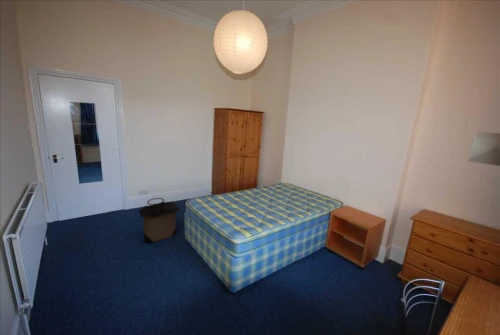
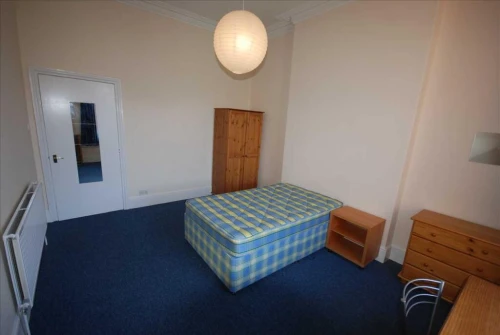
- laundry hamper [138,197,181,244]
